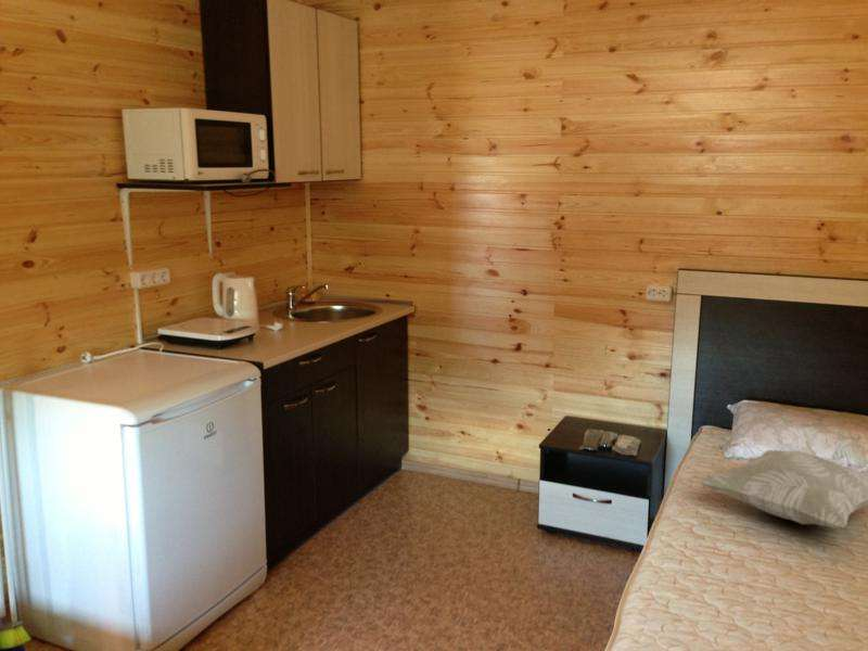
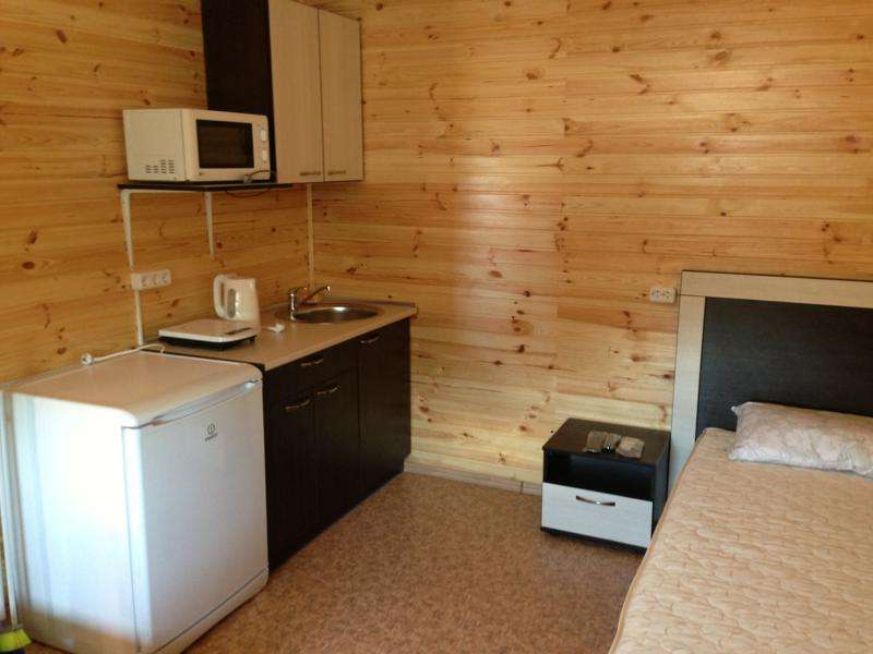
- decorative pillow [699,449,868,531]
